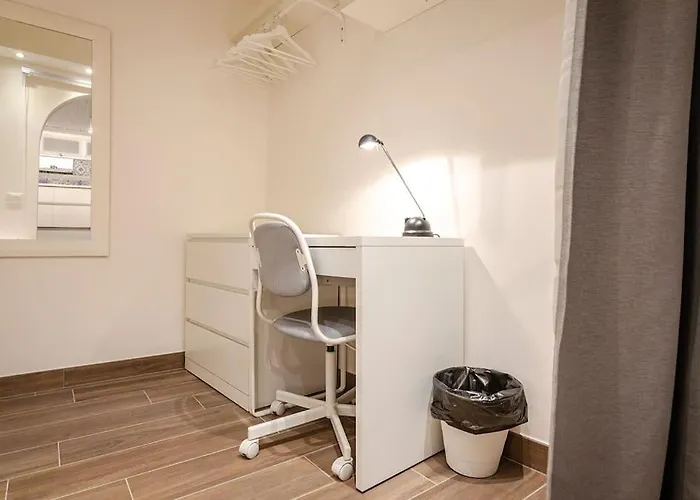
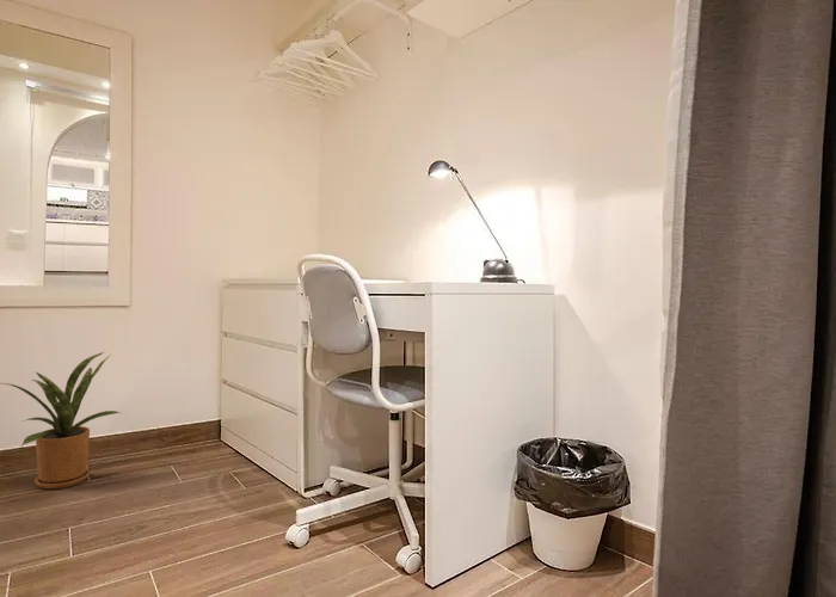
+ house plant [1,351,122,491]
